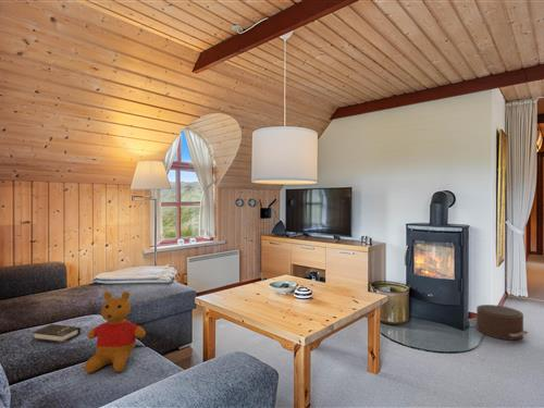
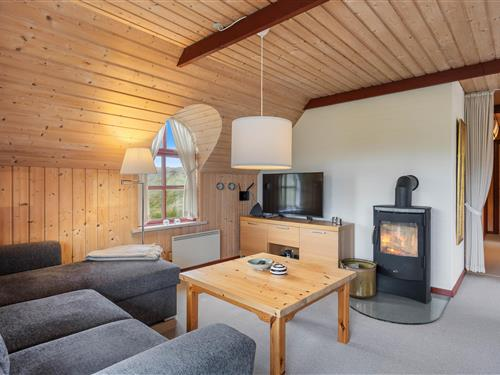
- pouf [467,304,529,342]
- teddy bear [84,290,147,374]
- hardback book [32,323,82,344]
